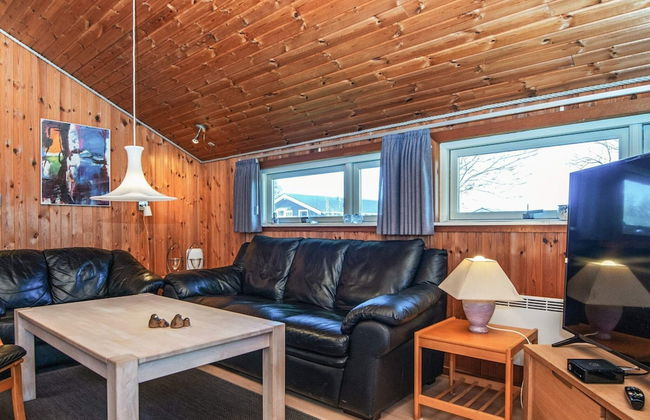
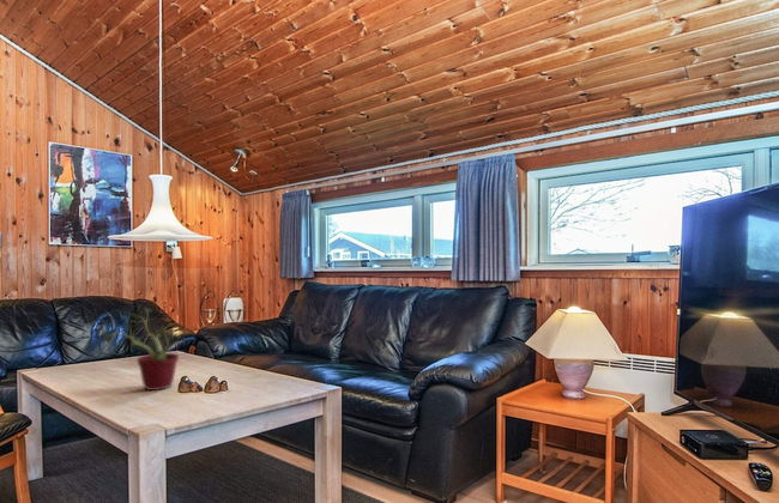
+ potted plant [102,307,181,392]
